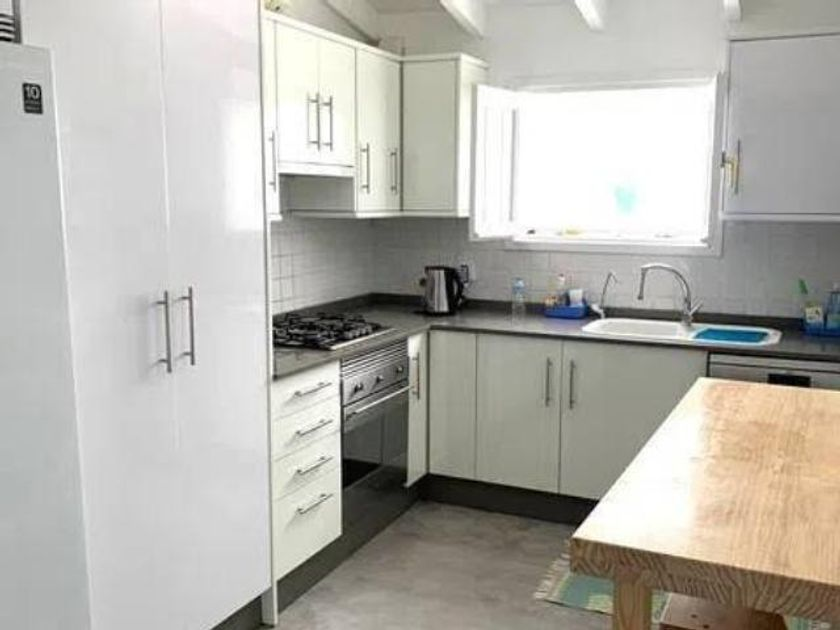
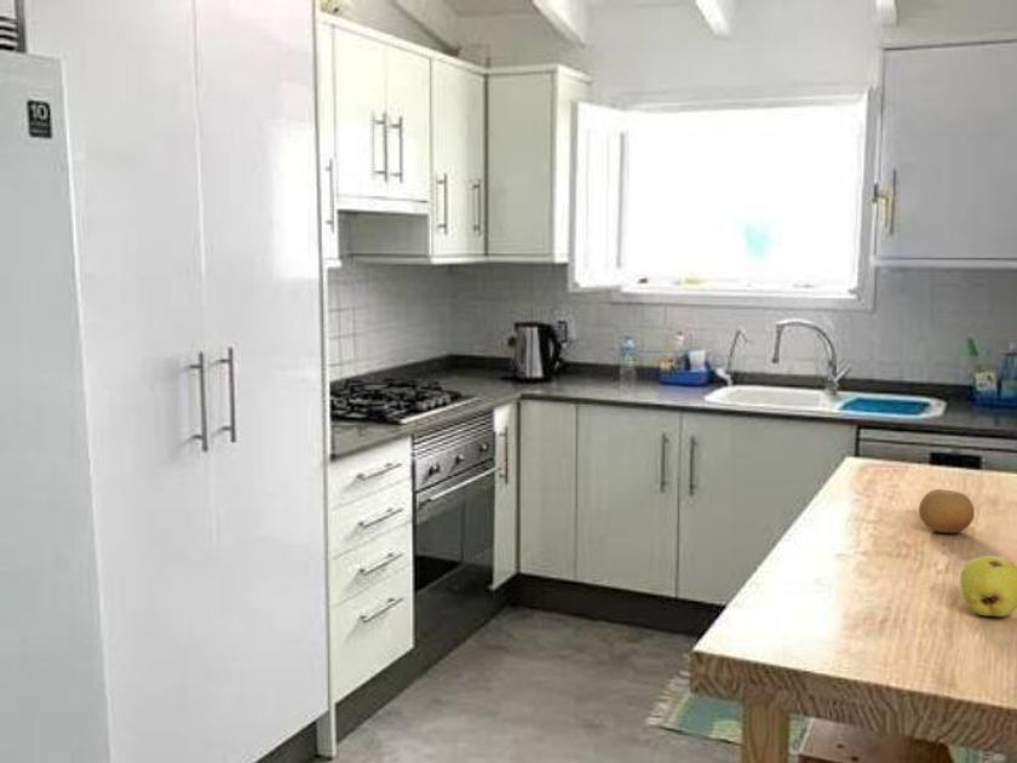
+ fruit [918,488,976,534]
+ fruit [959,555,1017,618]
